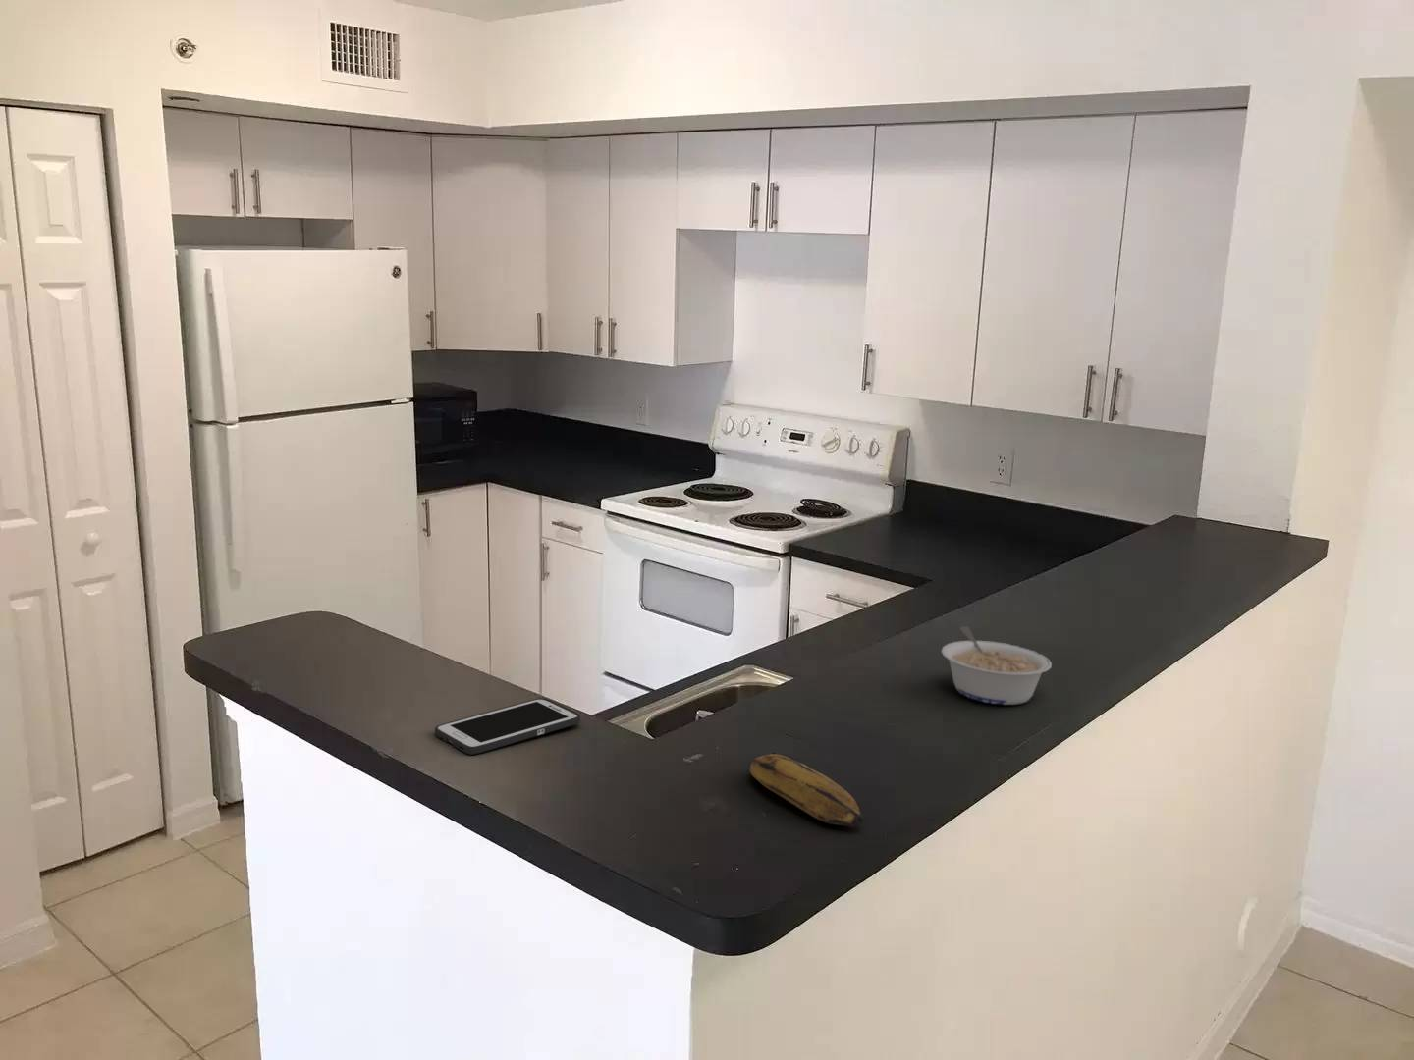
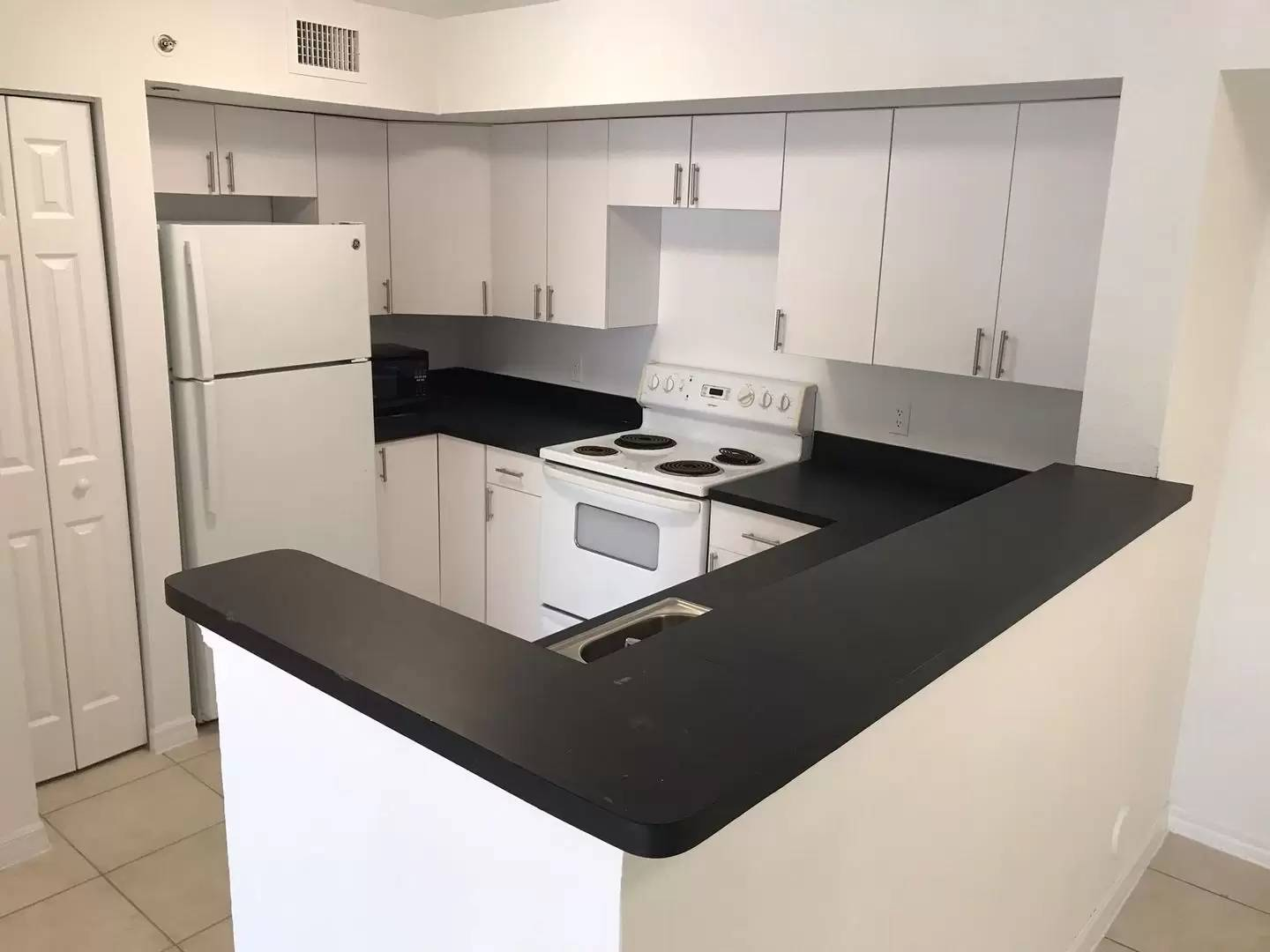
- cell phone [434,697,581,756]
- banana [749,752,864,828]
- legume [941,626,1052,706]
